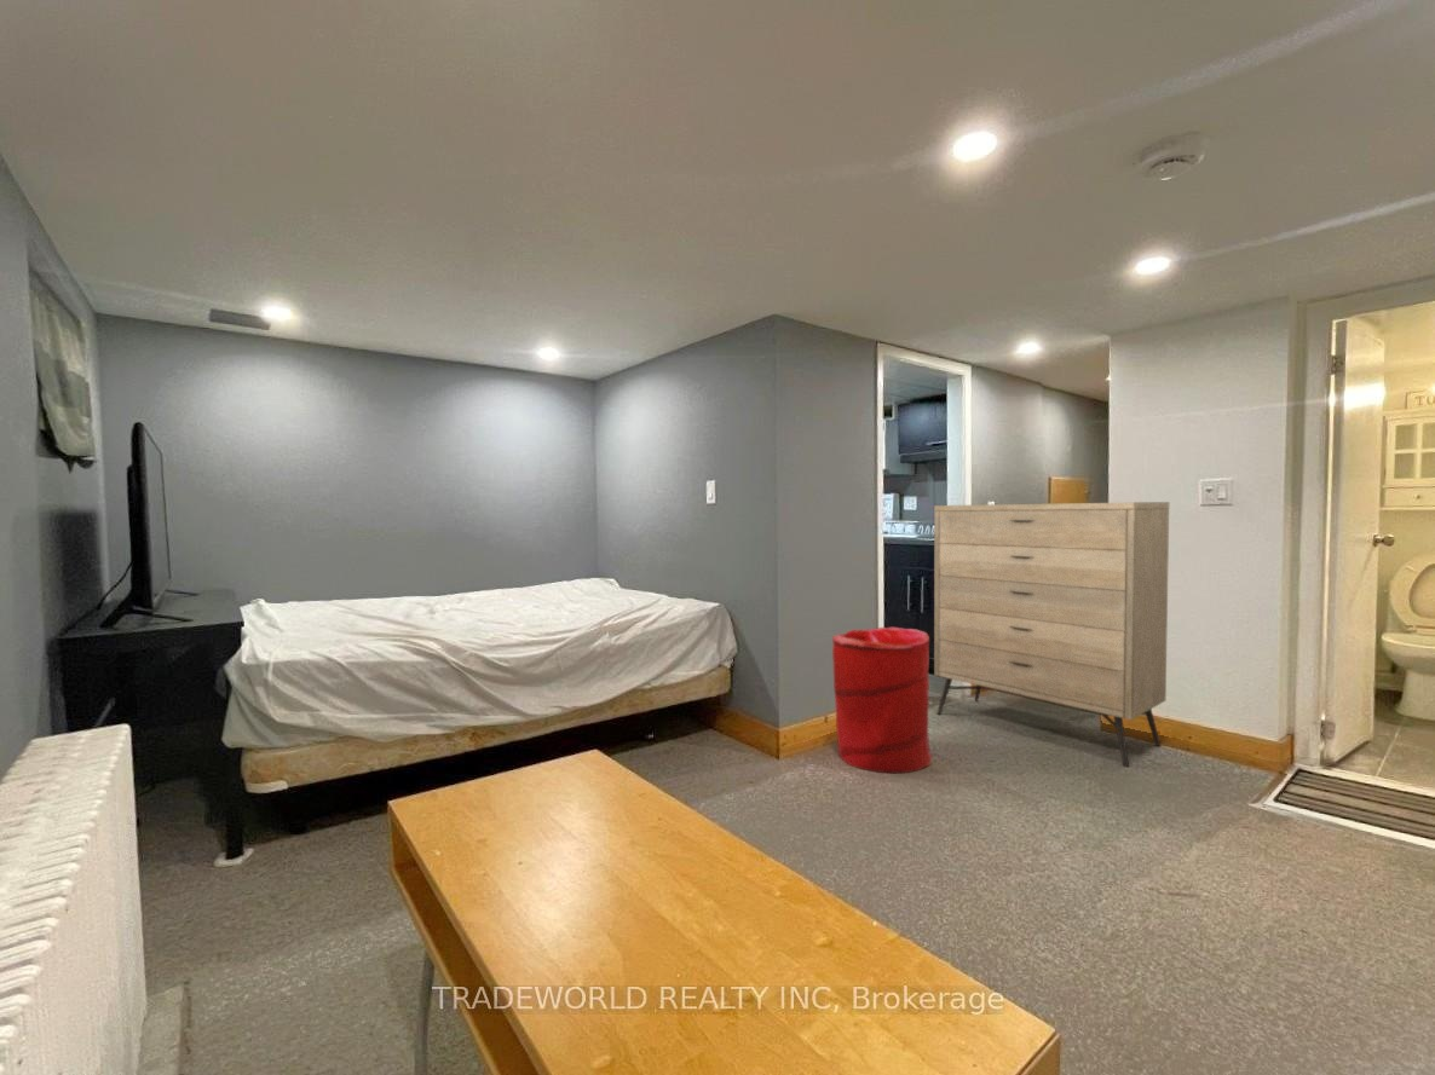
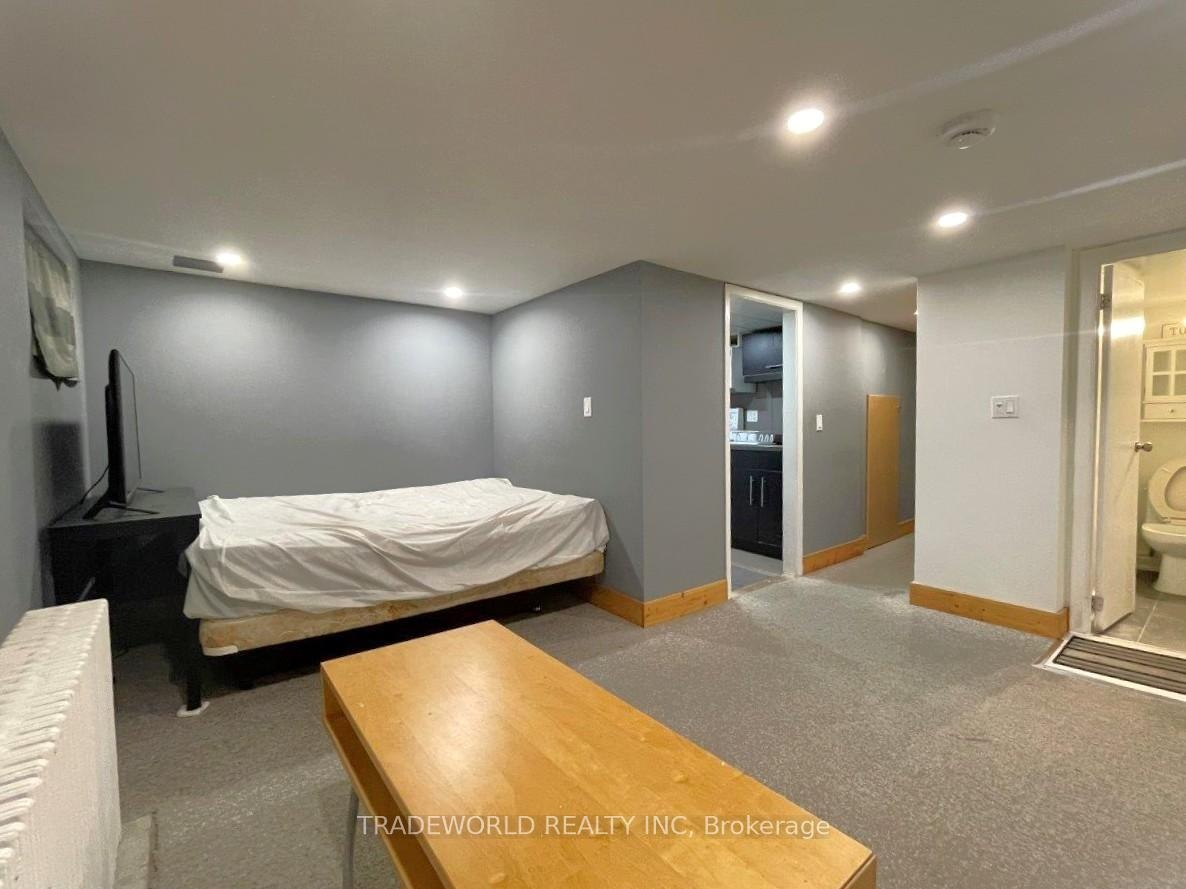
- laundry hamper [831,626,934,774]
- dresser [933,501,1170,769]
